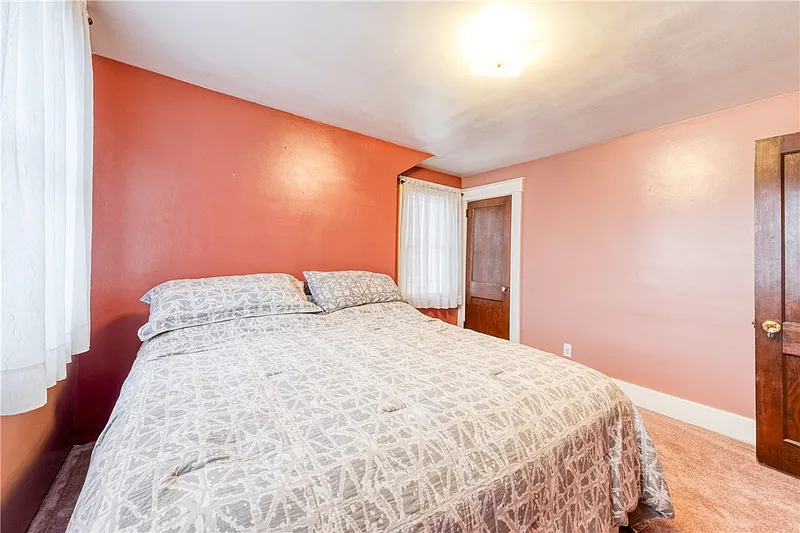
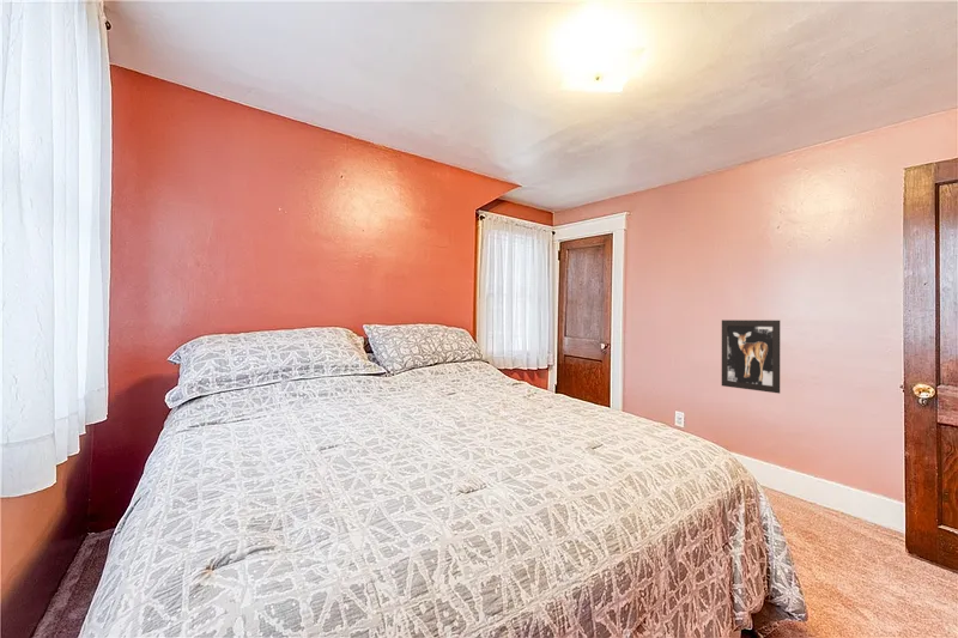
+ wall art [721,318,781,395]
